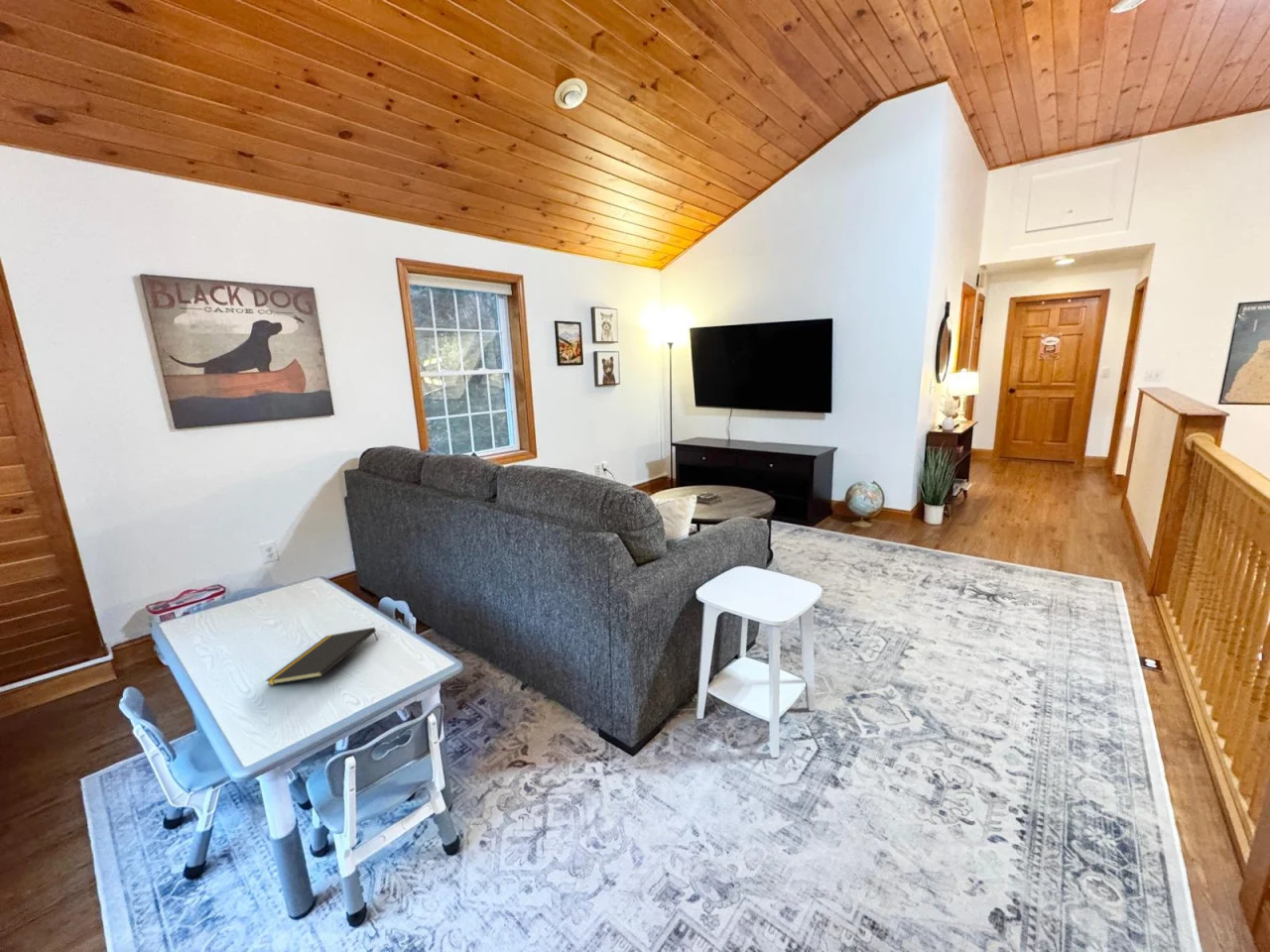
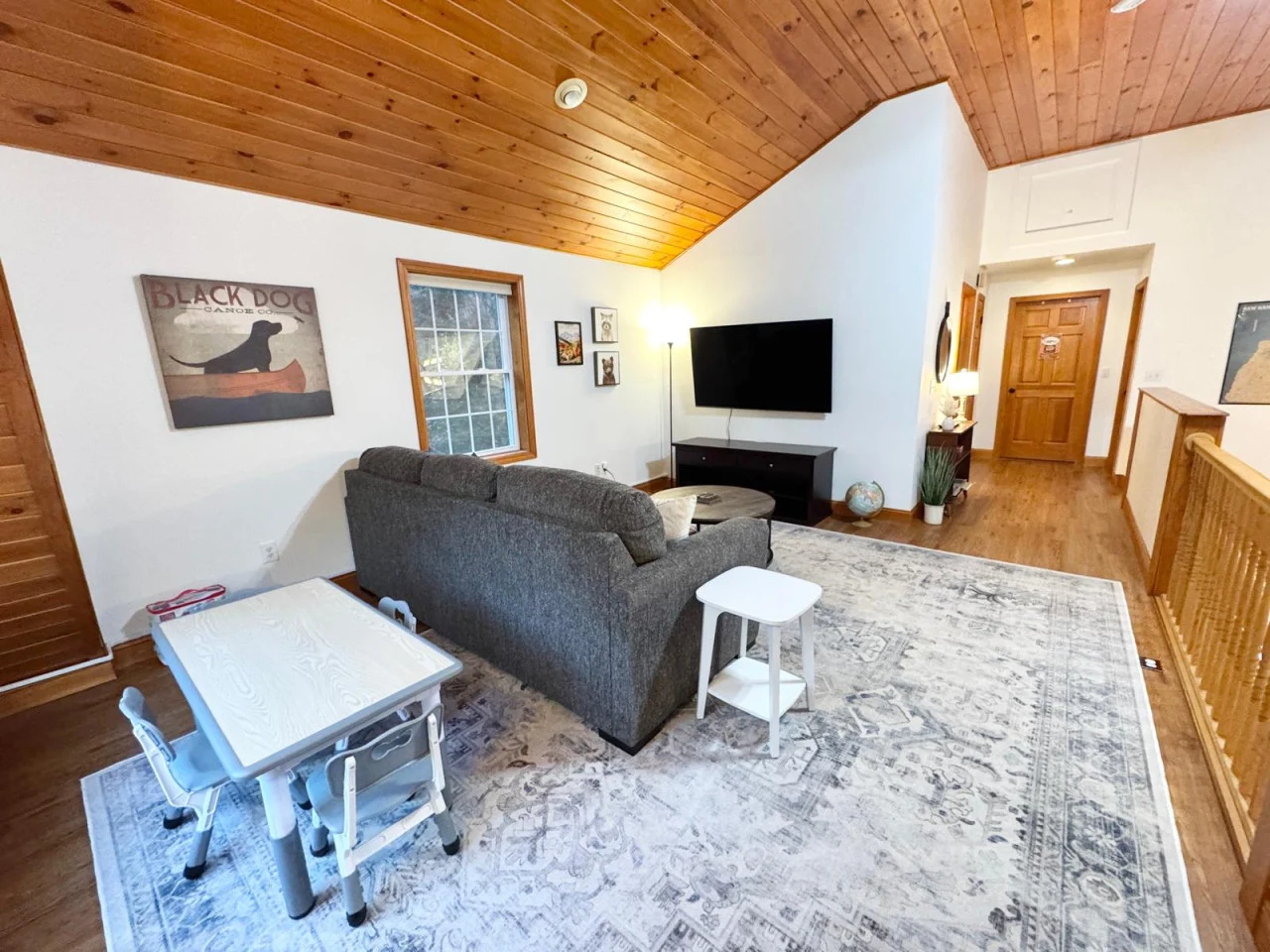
- notepad [265,627,378,686]
